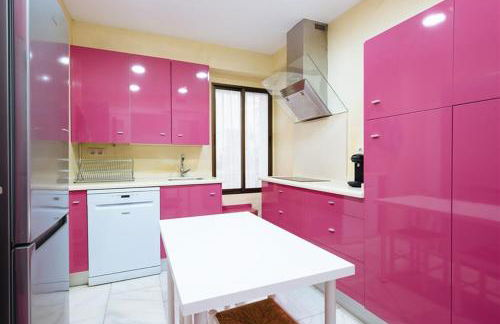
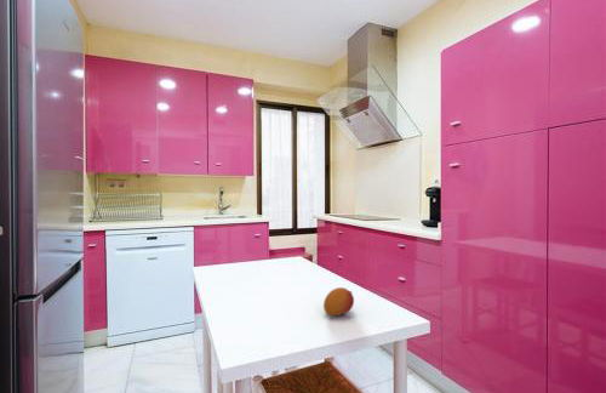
+ fruit [322,286,355,317]
